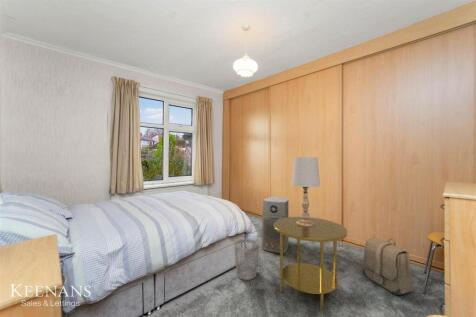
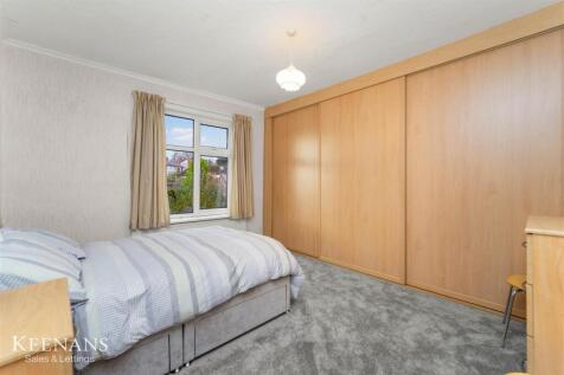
- backpack [362,237,415,296]
- wastebasket [233,238,260,281]
- side table [274,216,348,312]
- air purifier [261,196,289,254]
- table lamp [290,156,321,227]
